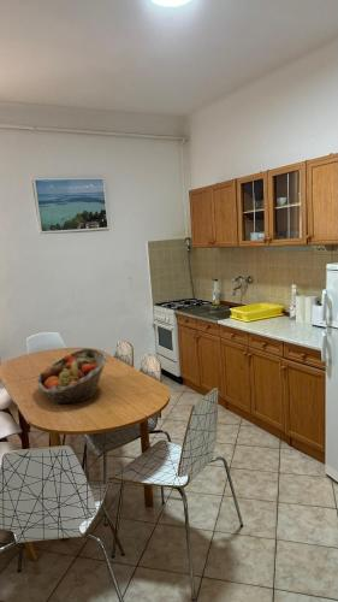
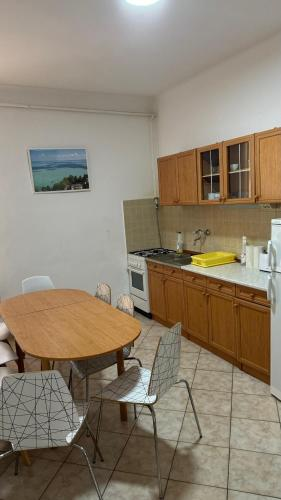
- fruit basket [36,347,108,405]
